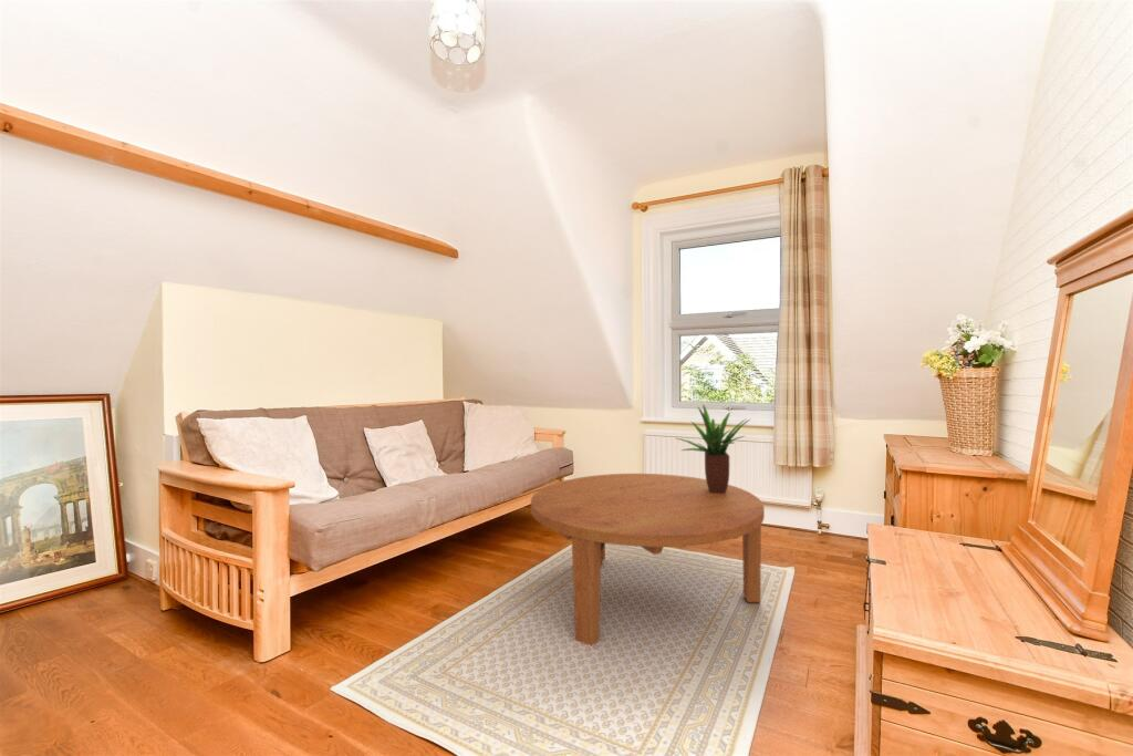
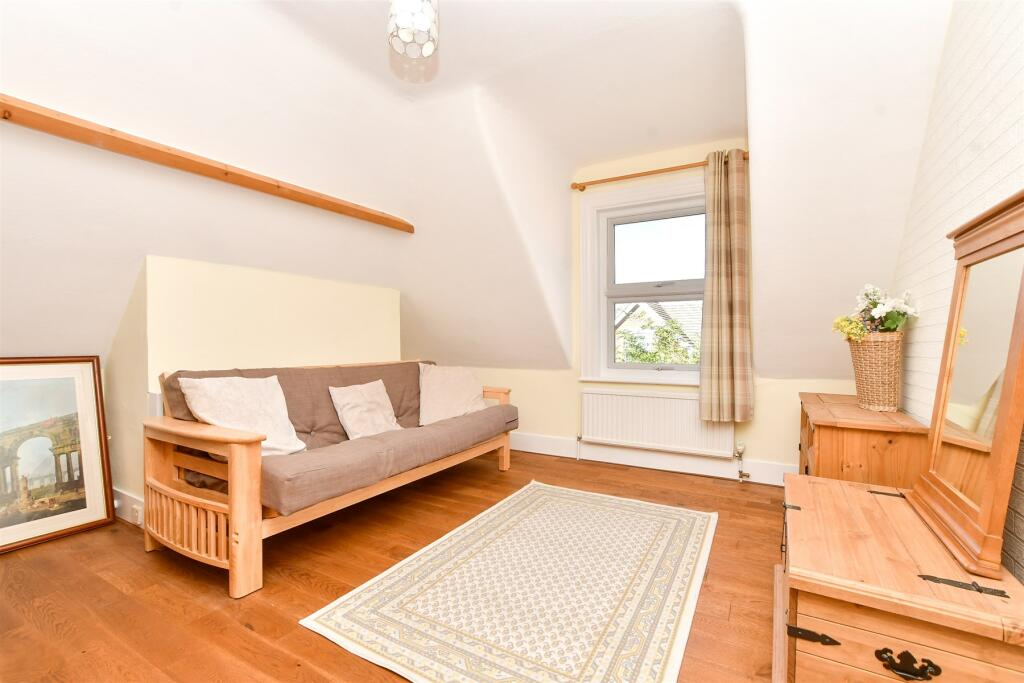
- coffee table [530,473,766,646]
- potted plant [676,403,752,494]
